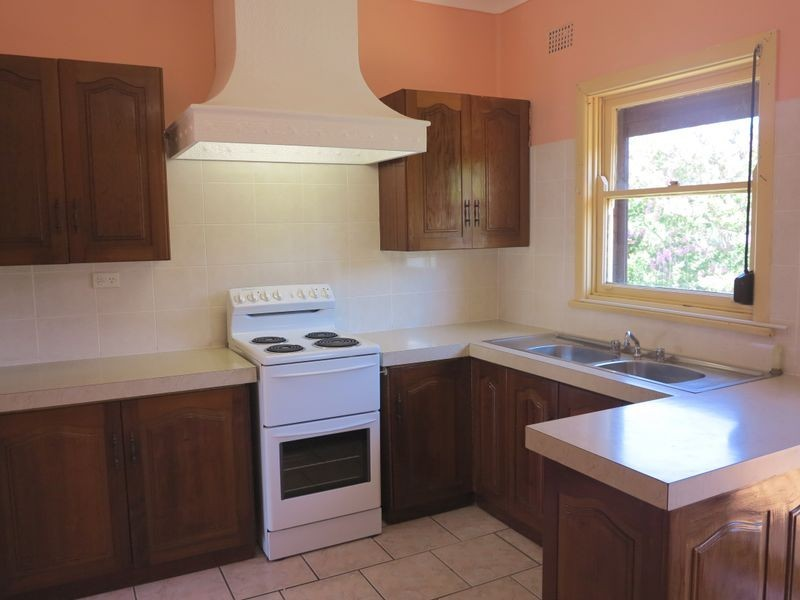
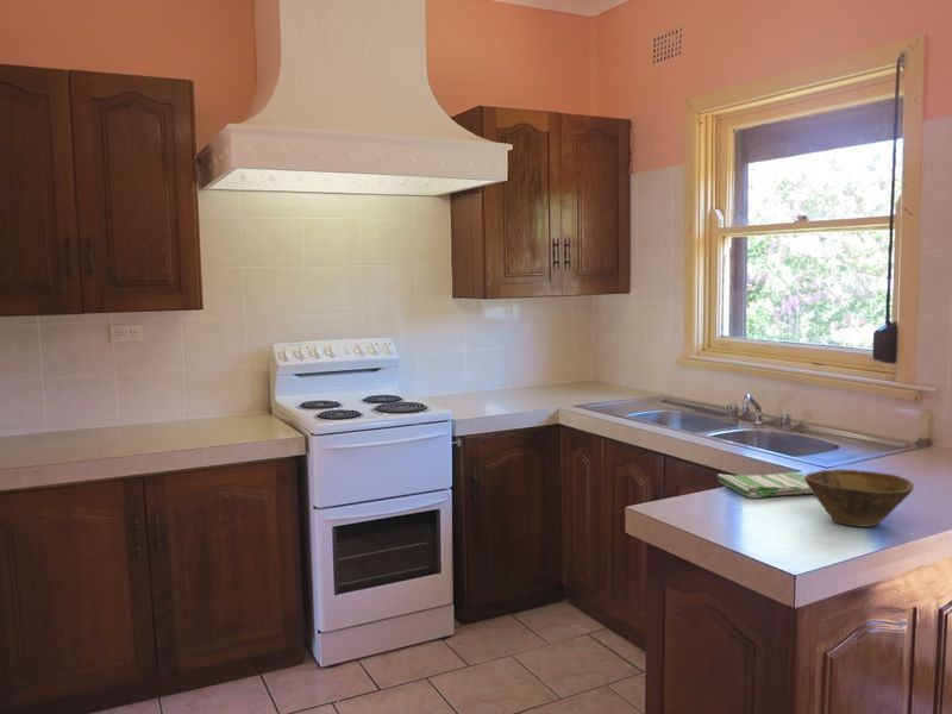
+ dish towel [716,471,813,499]
+ bowl [804,468,915,528]
